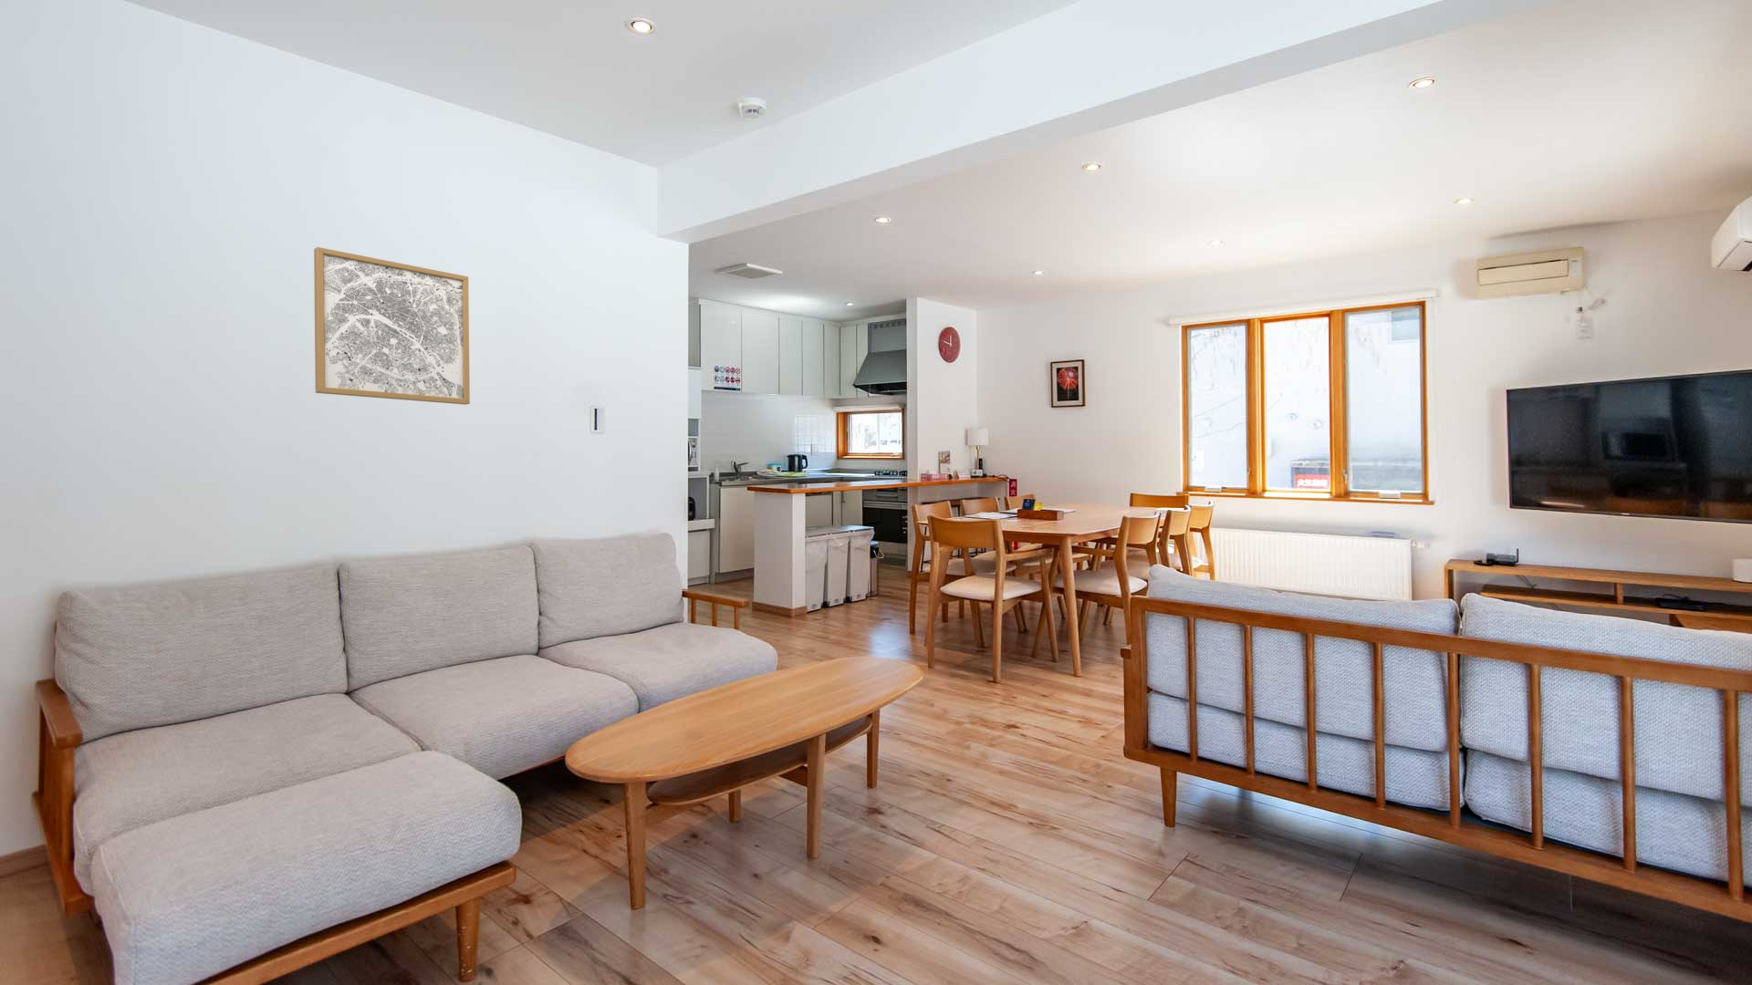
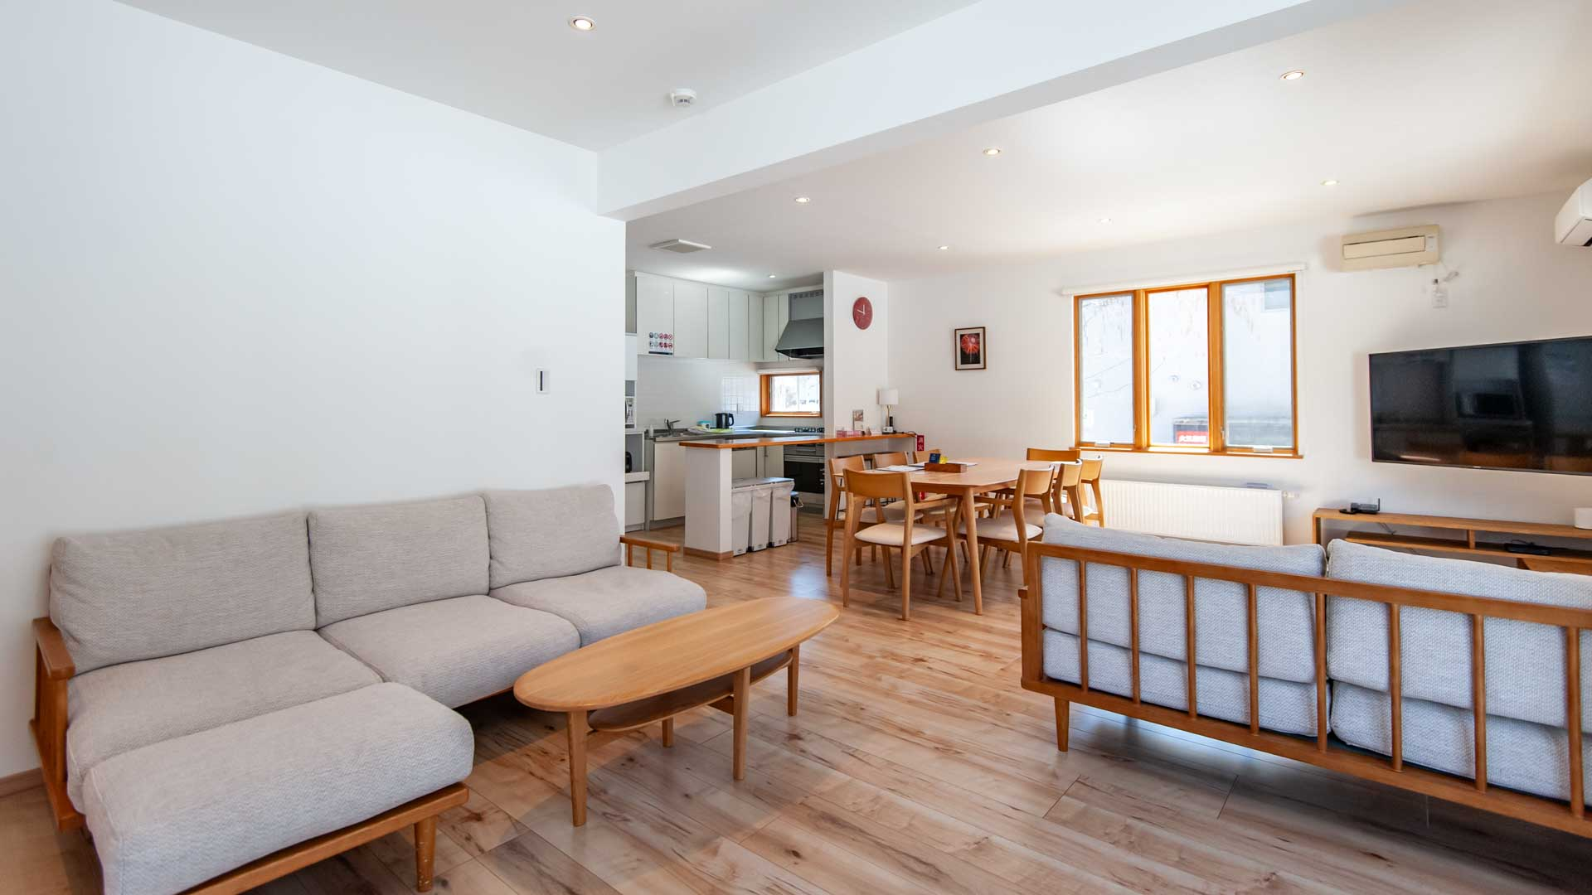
- wall art [313,247,470,405]
